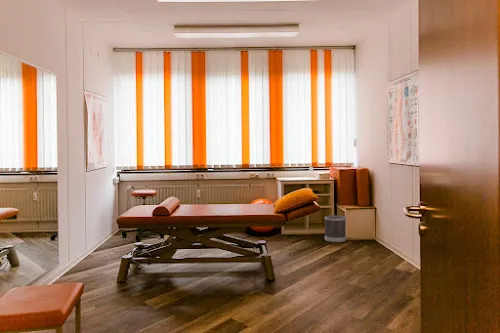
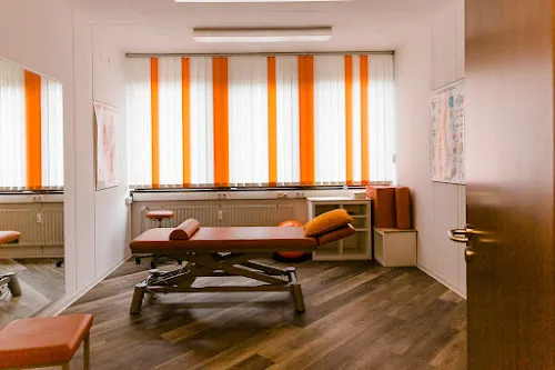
- wastebasket [324,214,347,243]
